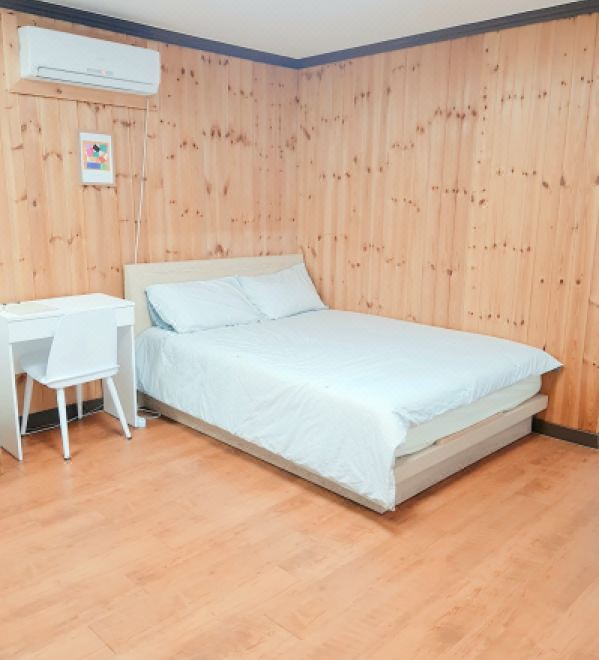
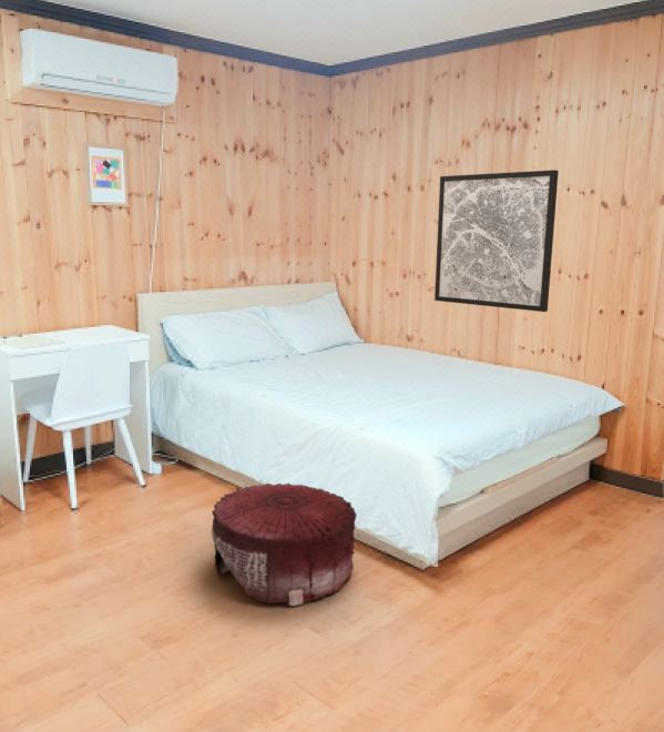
+ pouf [211,481,358,607]
+ wall art [433,169,560,313]
